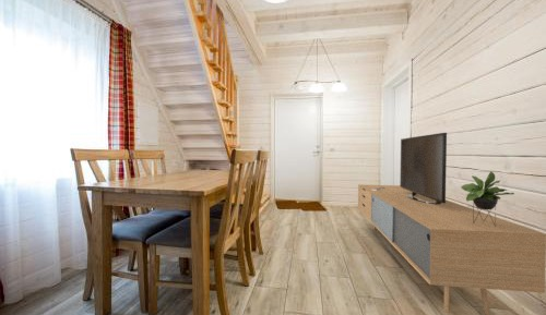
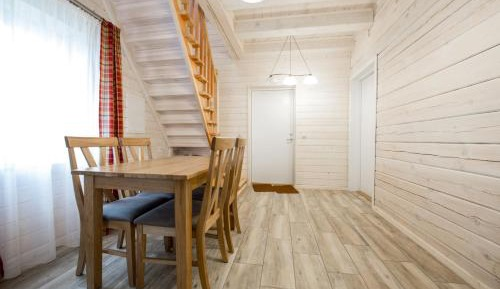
- media console [357,132,546,315]
